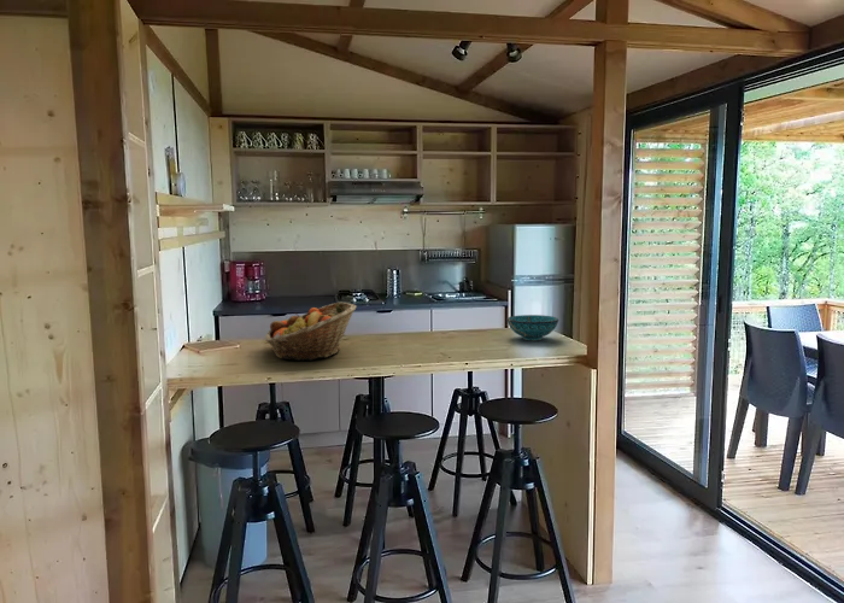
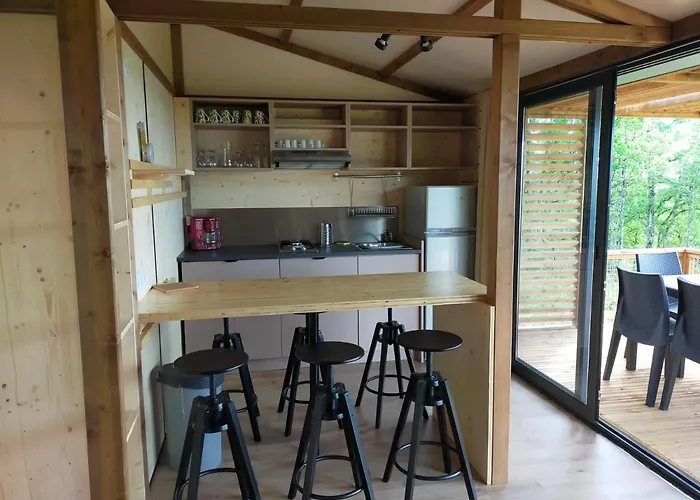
- decorative bowl [506,314,559,341]
- fruit basket [264,302,358,362]
